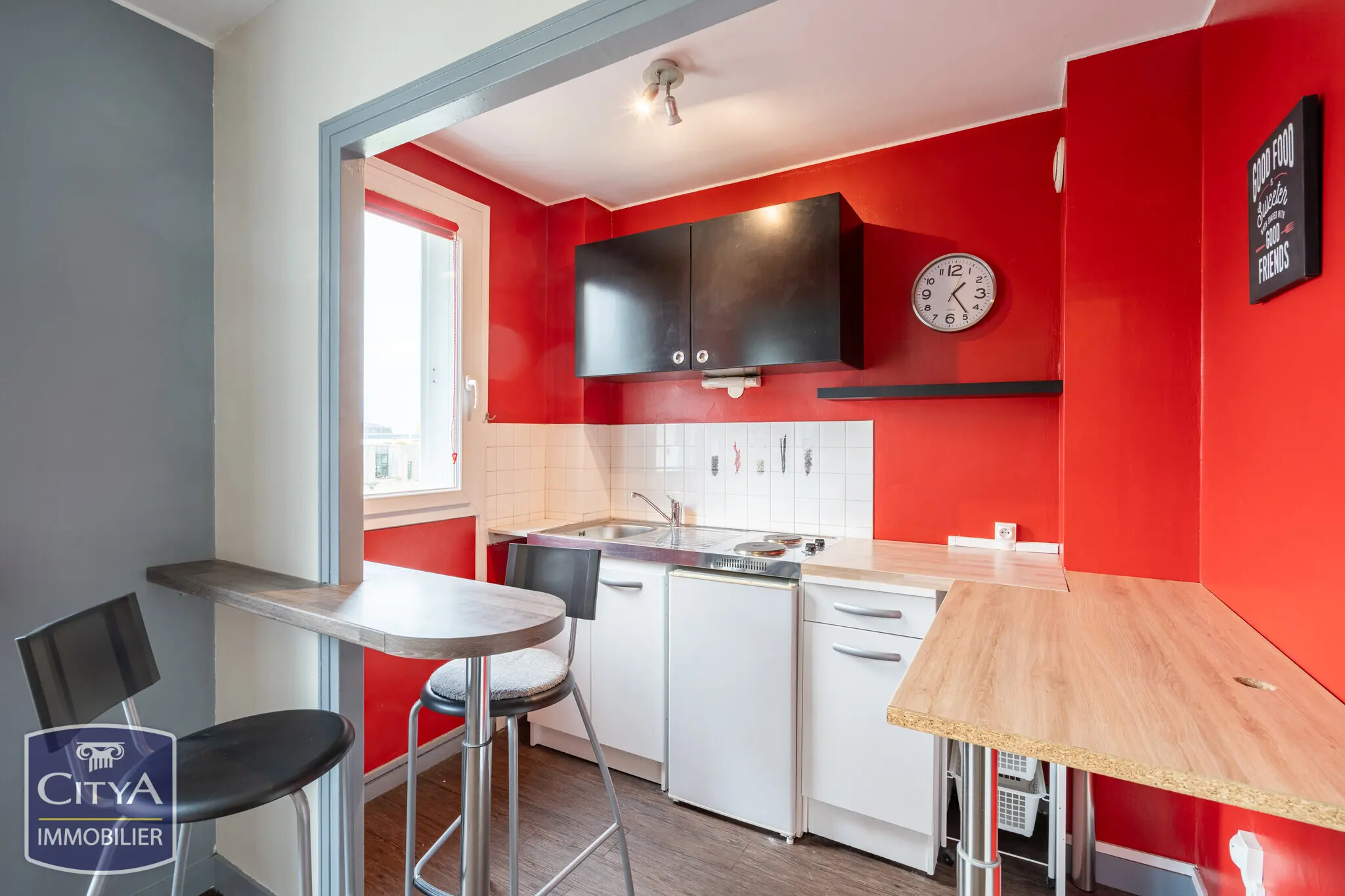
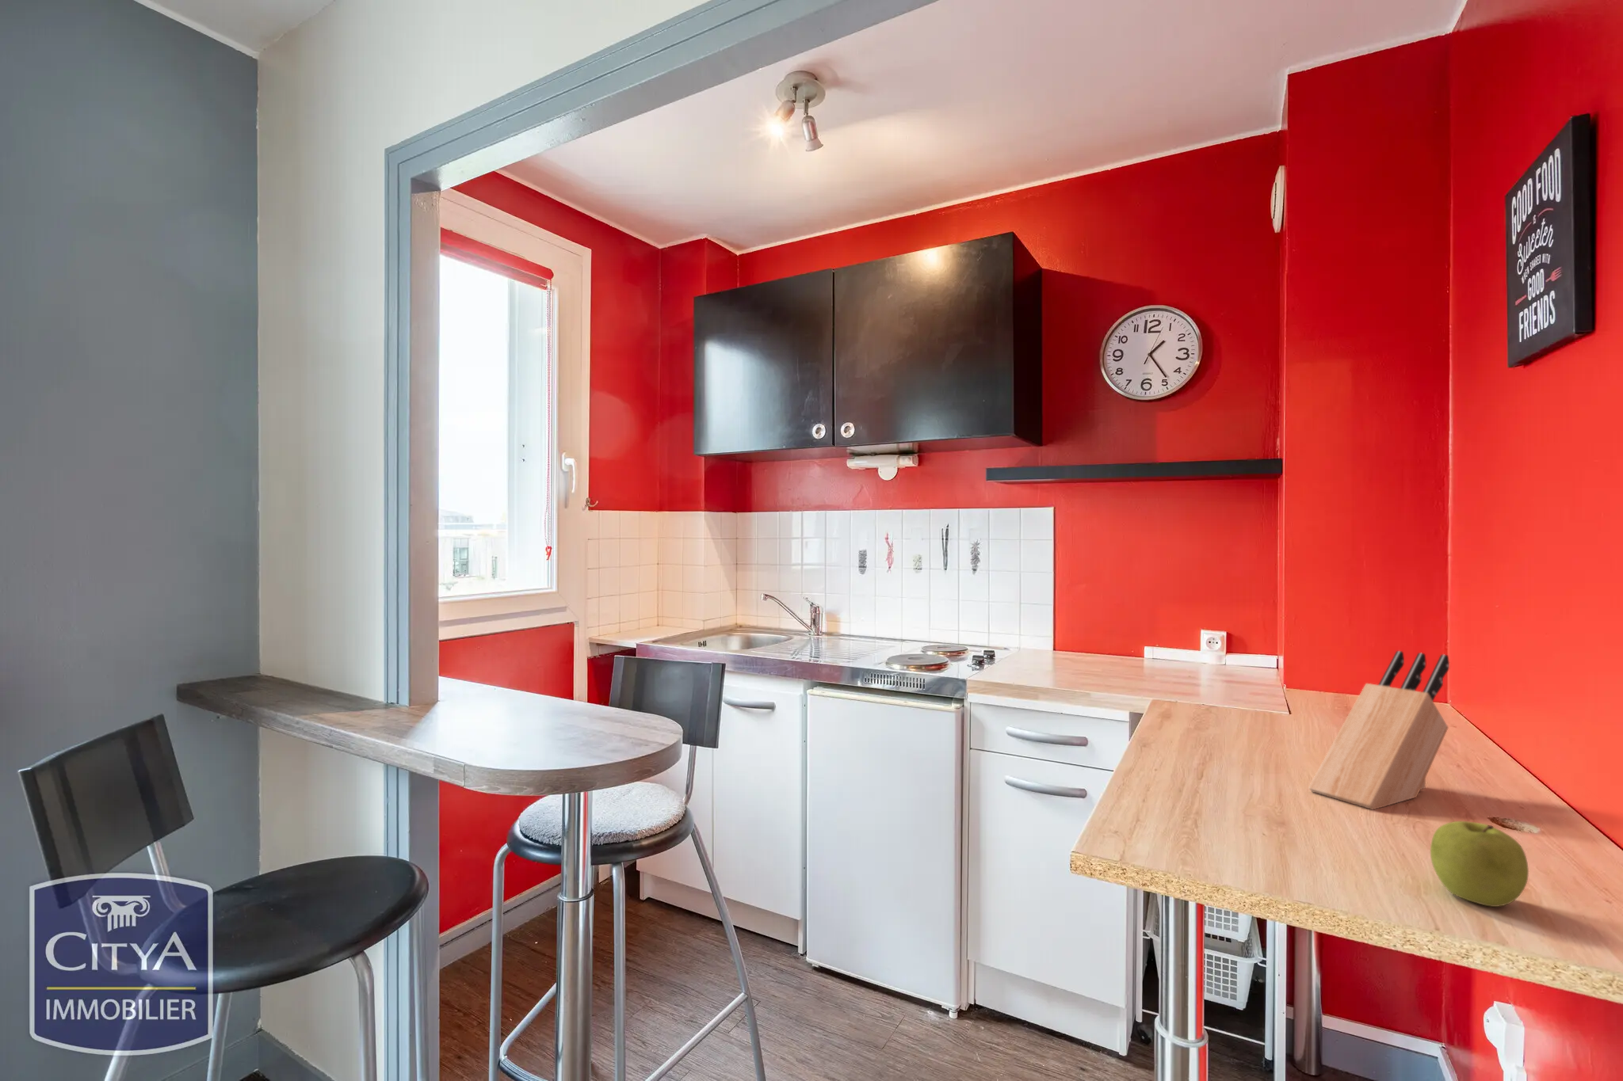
+ knife block [1308,650,1450,811]
+ fruit [1430,820,1530,907]
